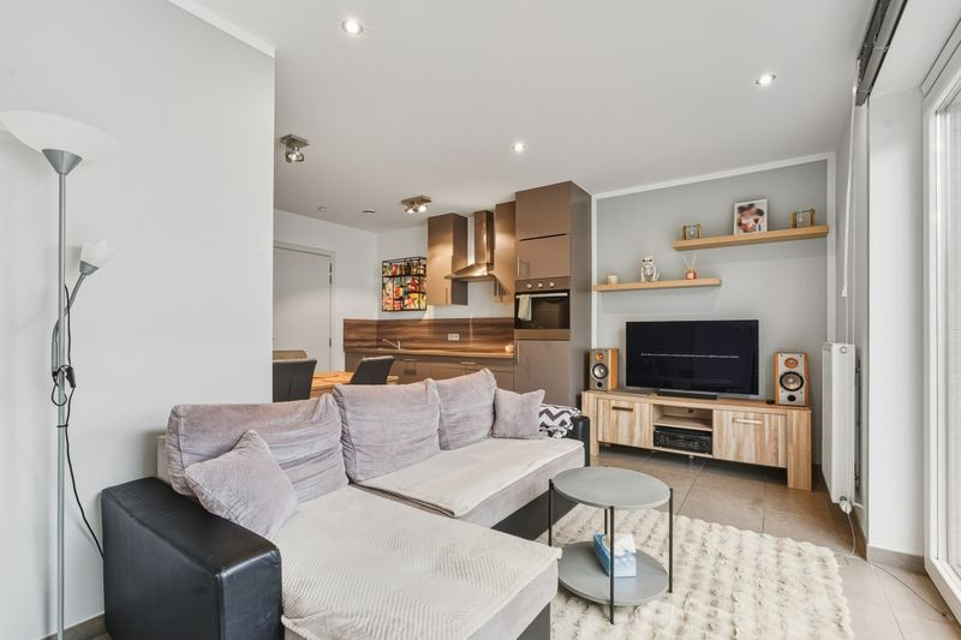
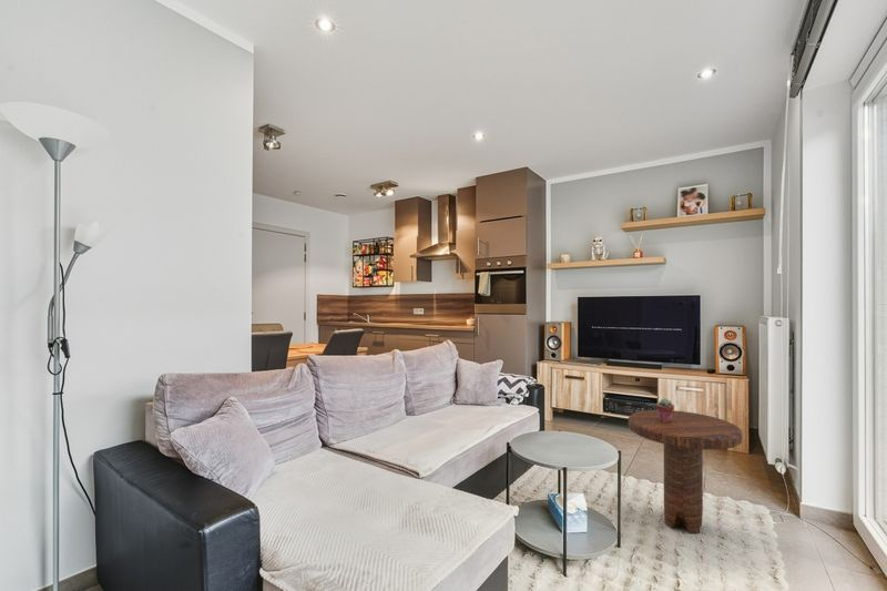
+ potted succulent [654,397,675,421]
+ side table [628,409,743,534]
